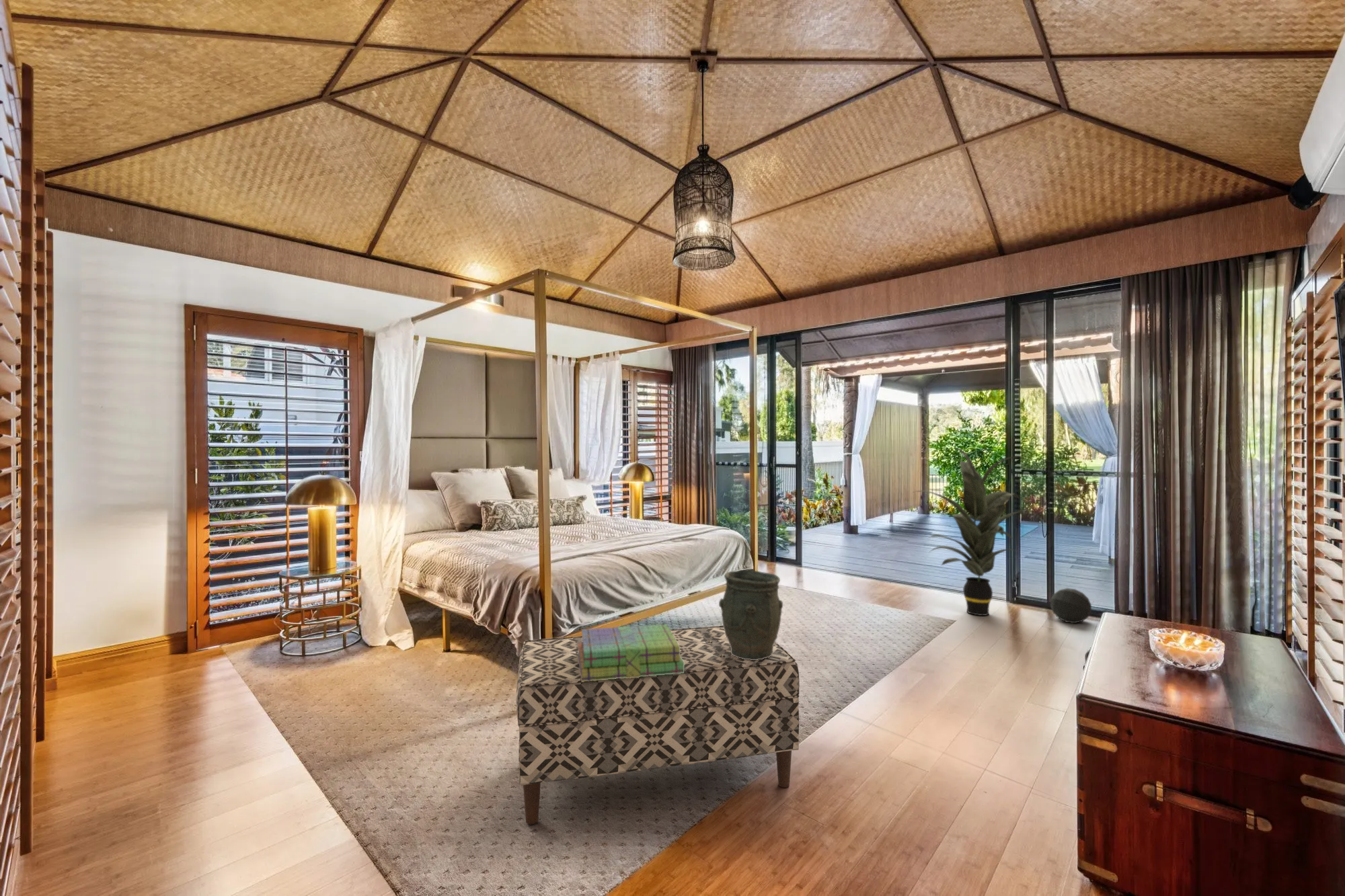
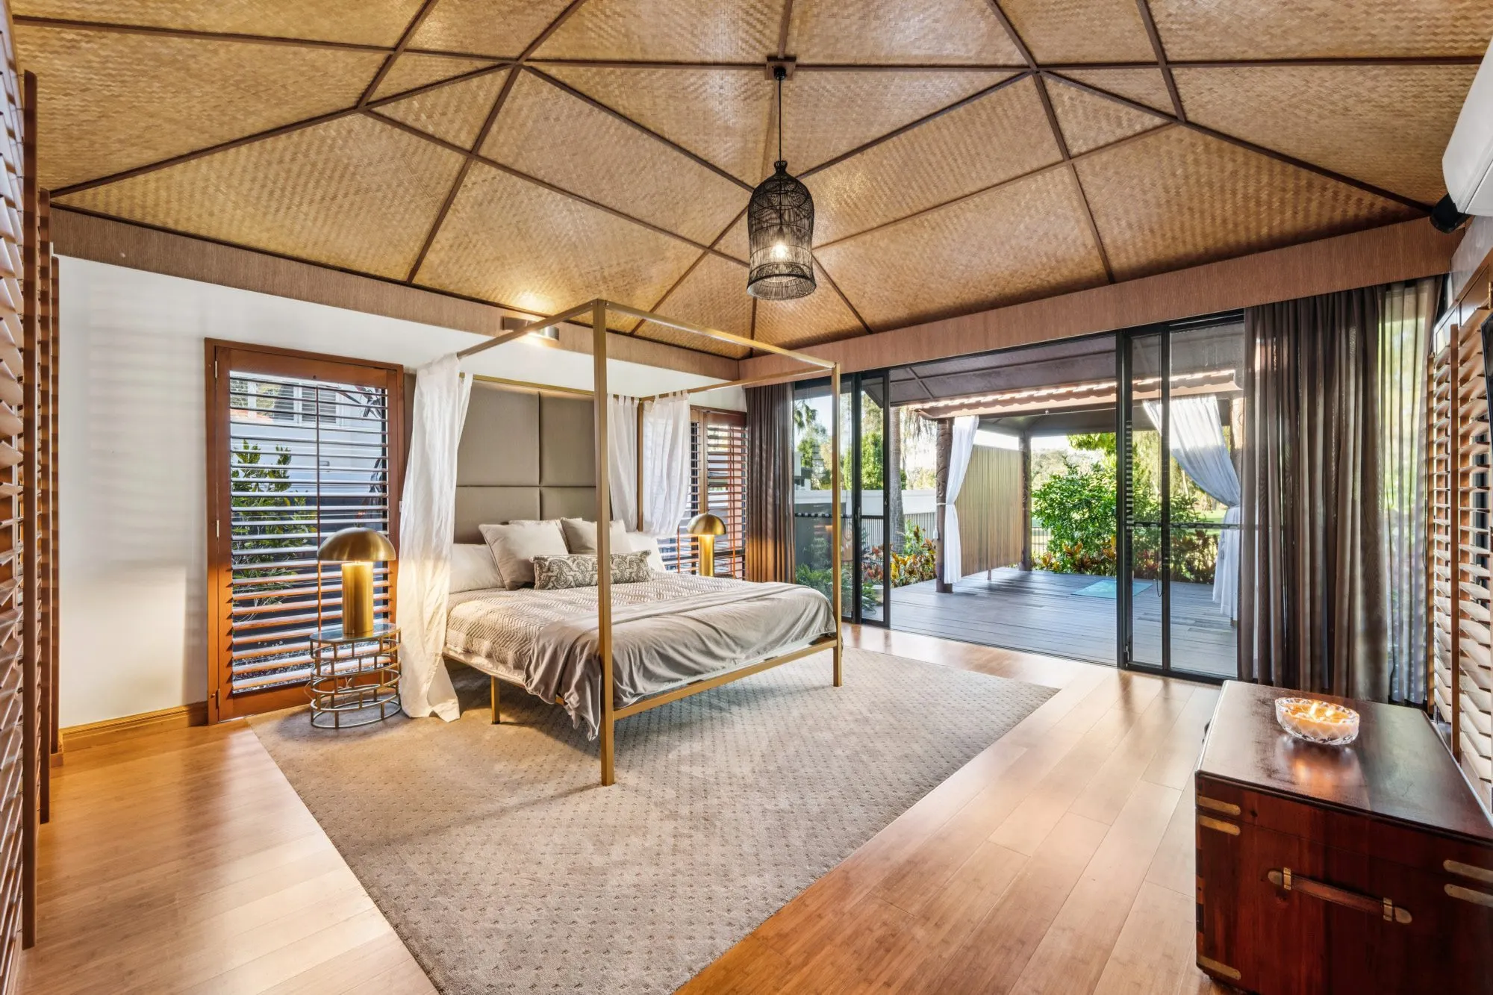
- indoor plant [913,447,1030,616]
- vase [718,569,783,660]
- ball [1050,587,1094,624]
- bench [516,625,800,825]
- stack of books [578,624,684,682]
